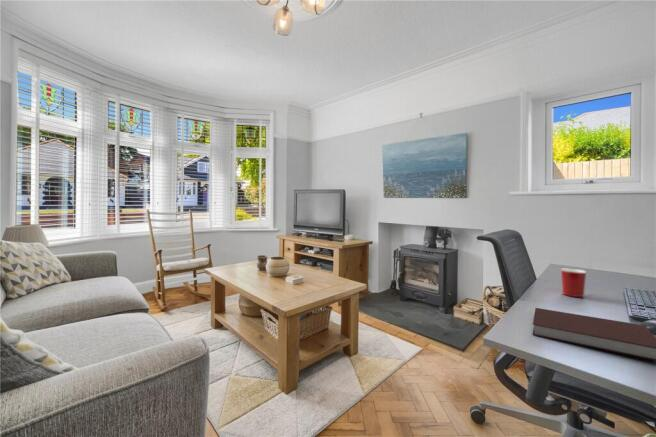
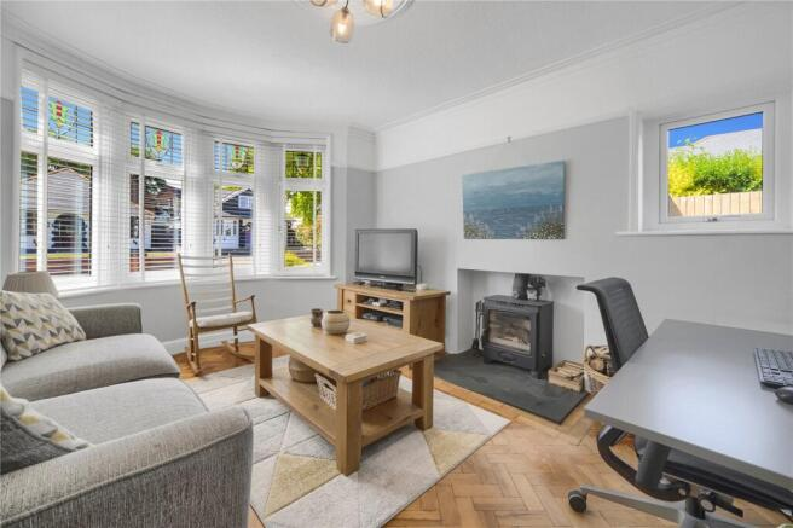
- mug [560,268,587,298]
- notebook [532,307,656,362]
